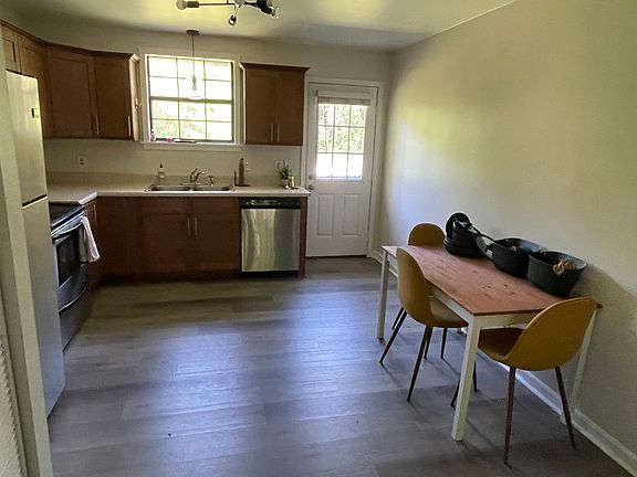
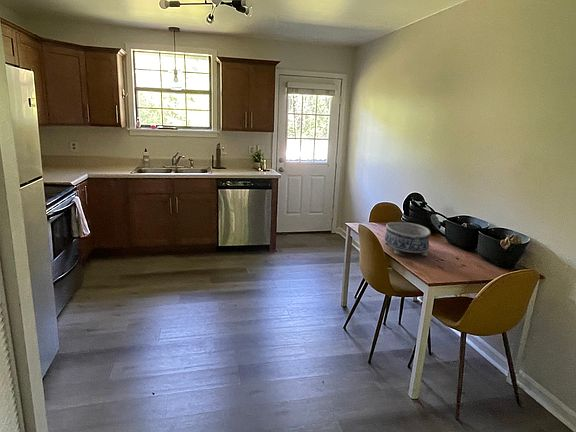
+ decorative bowl [384,221,431,257]
